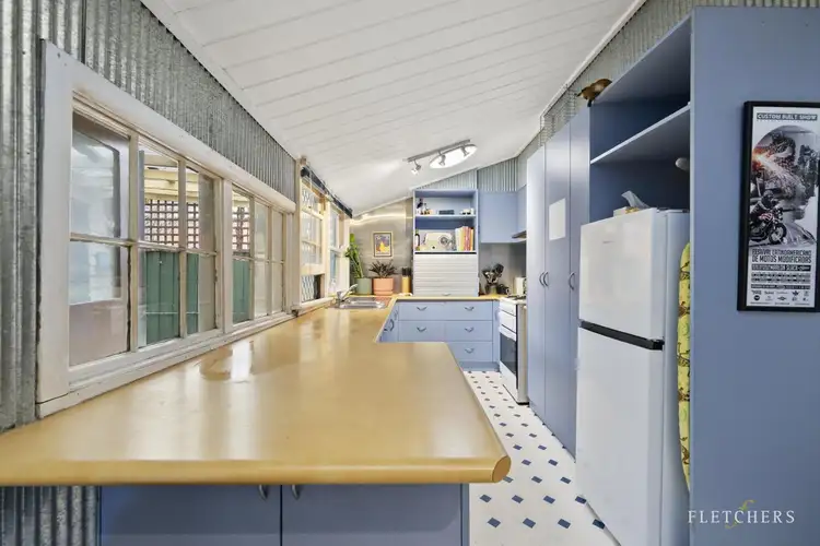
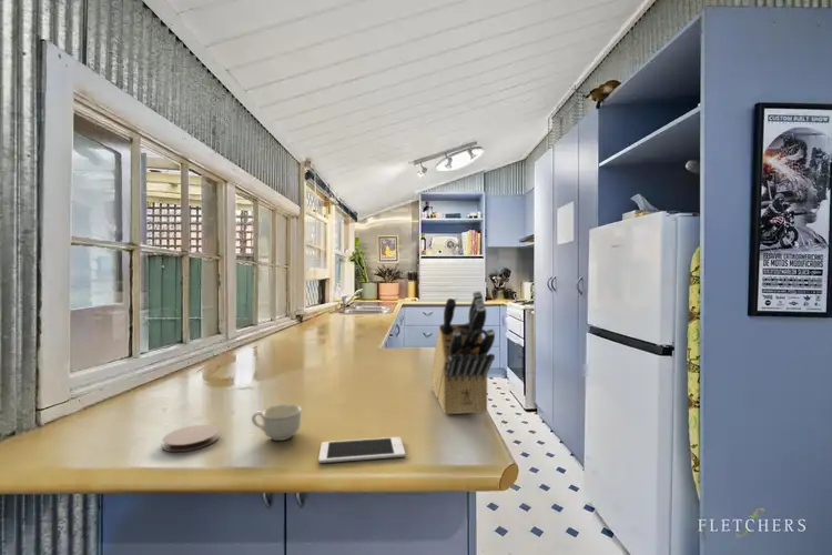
+ coaster [162,424,220,453]
+ knife block [429,290,496,415]
+ cell phone [317,436,406,464]
+ cup [251,403,302,442]
